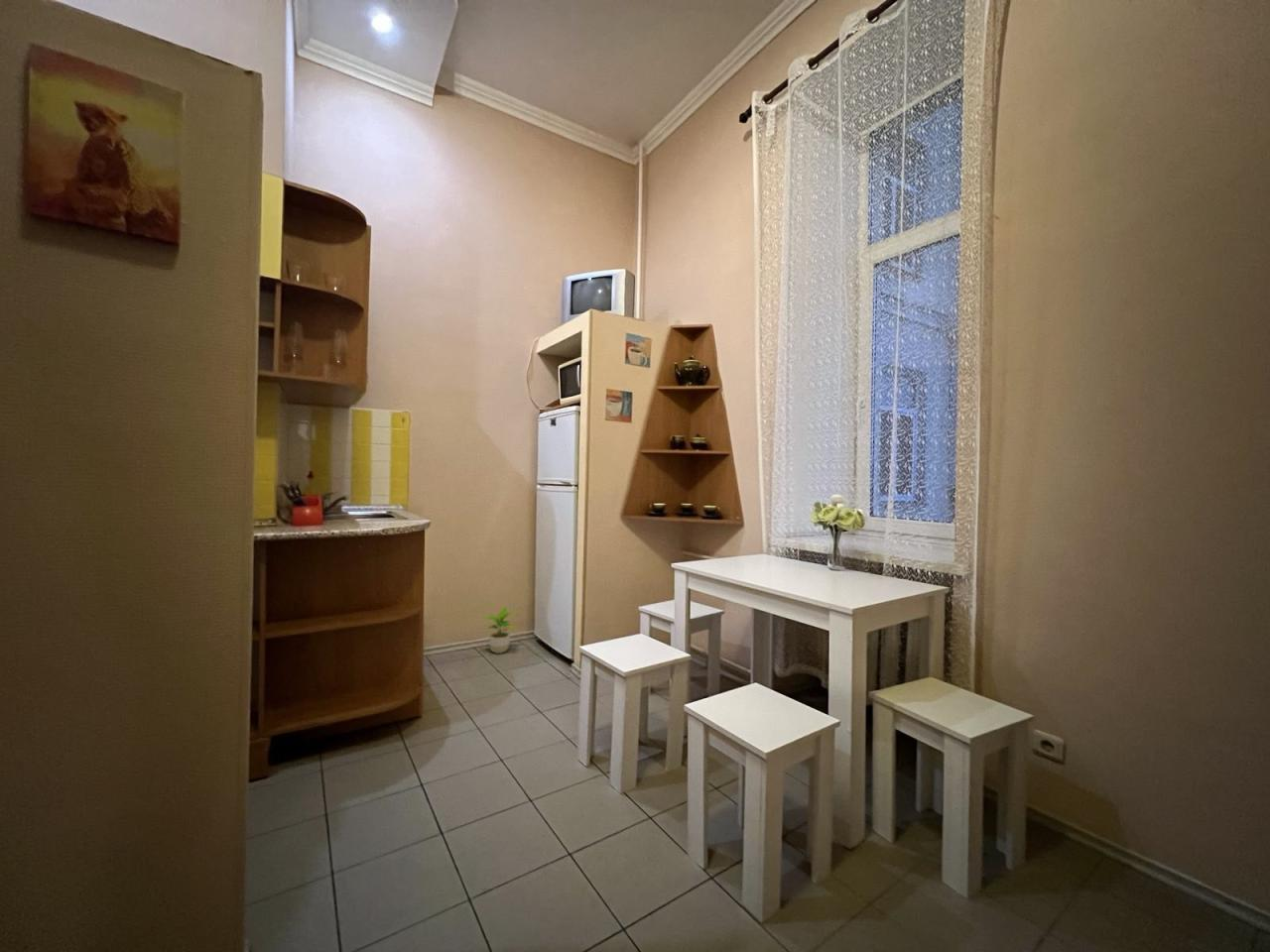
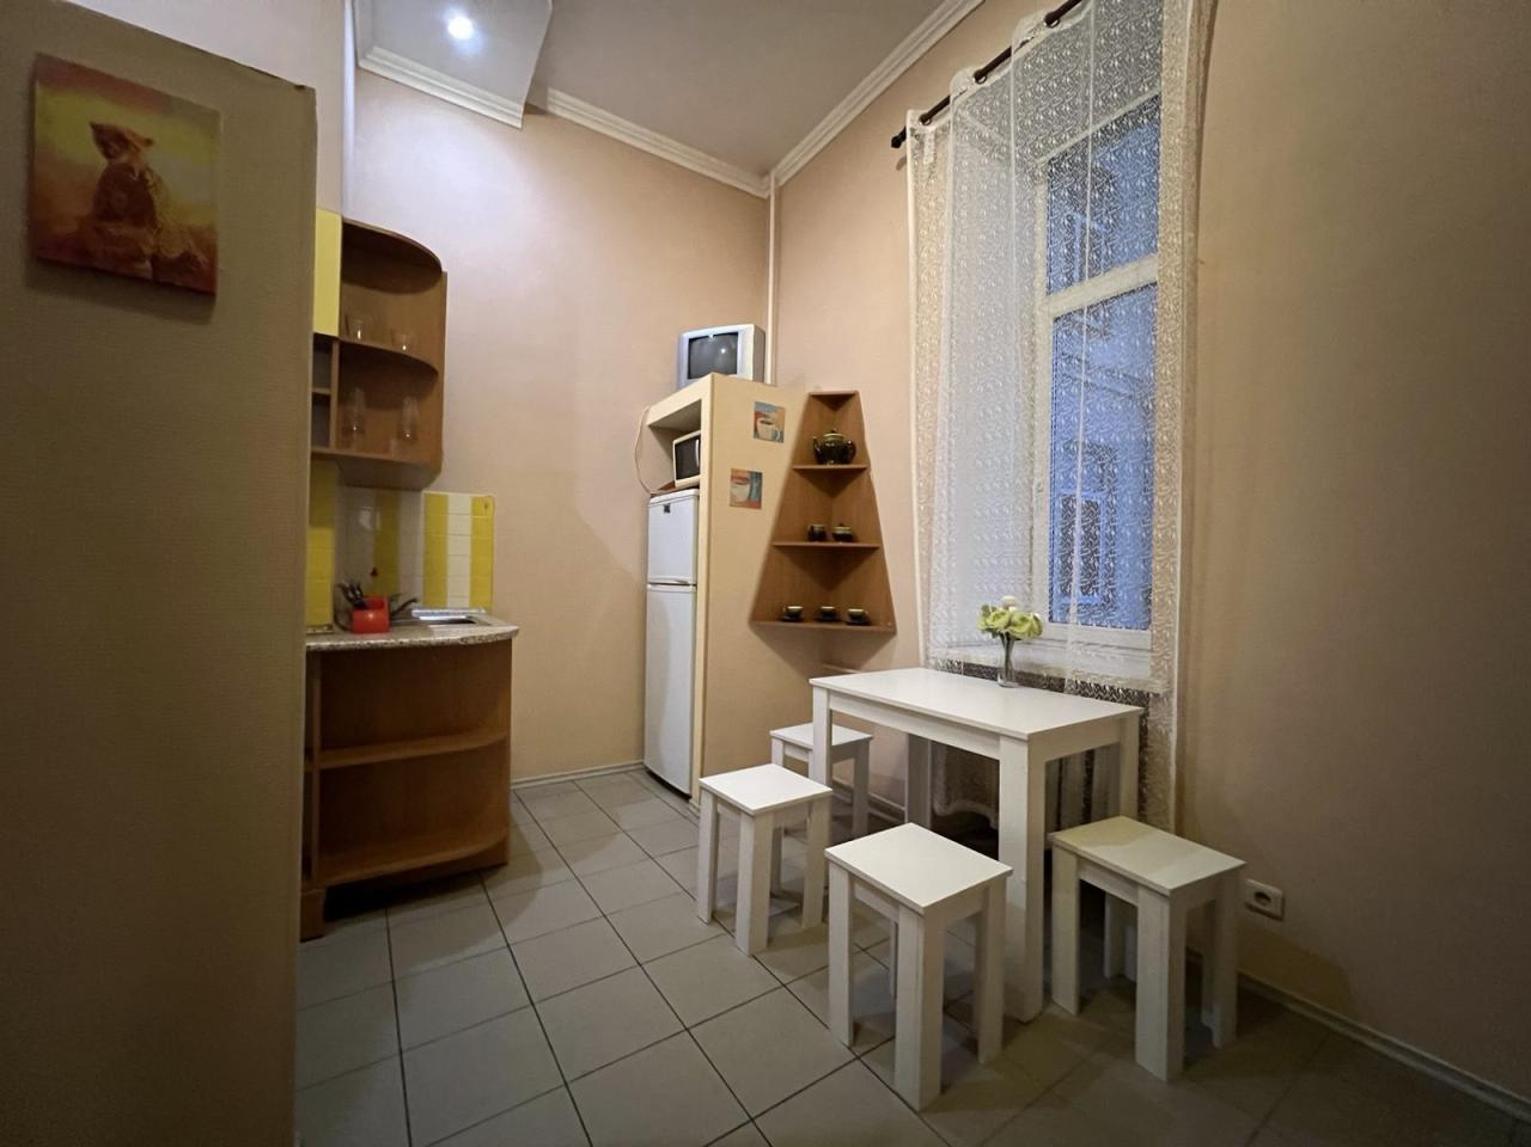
- potted plant [482,605,517,654]
